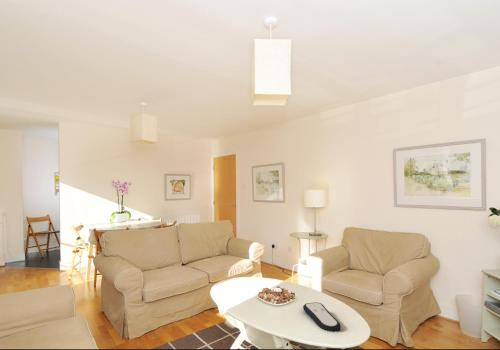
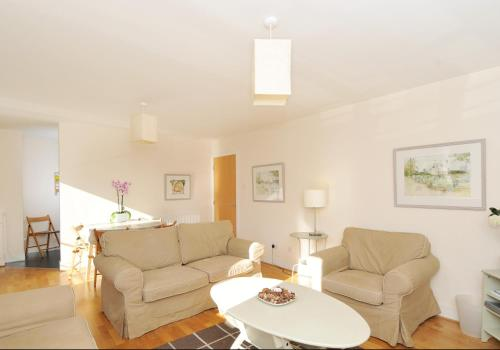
- remote control [302,301,342,332]
